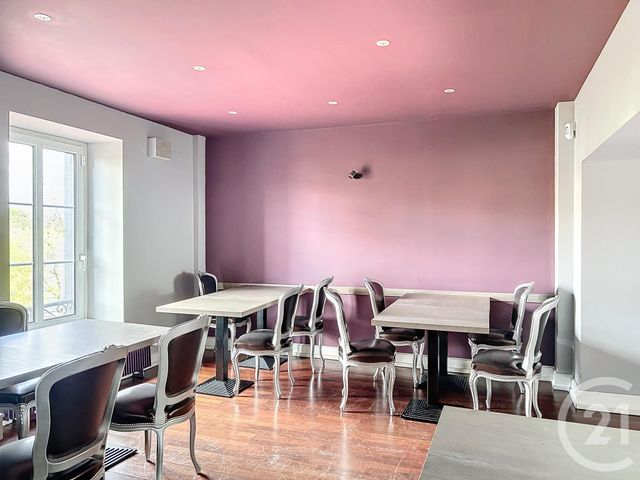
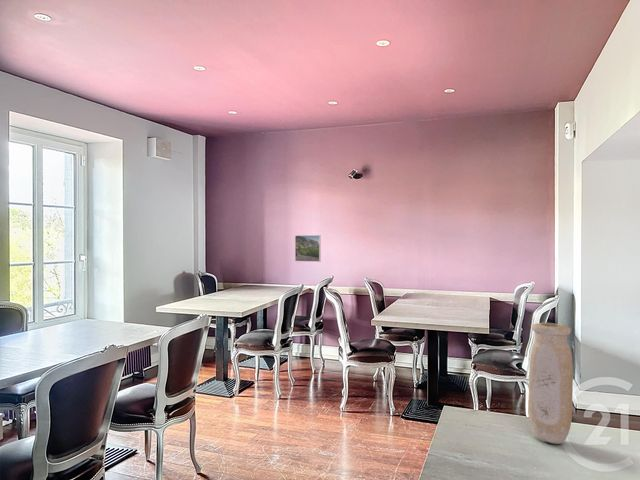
+ vase [527,322,574,445]
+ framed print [294,234,322,263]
